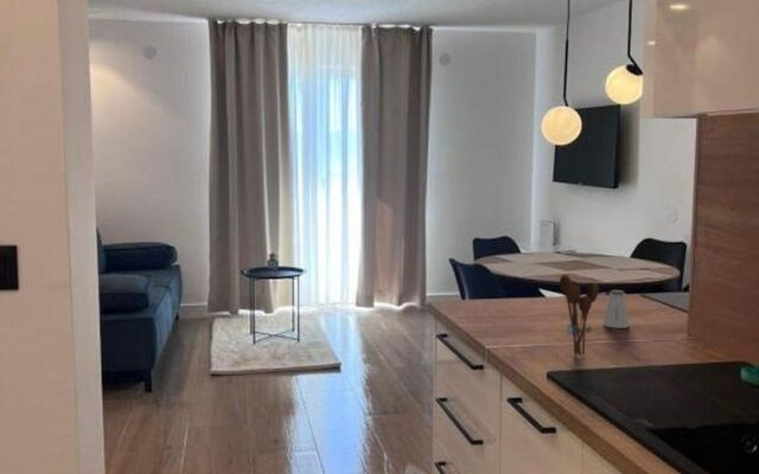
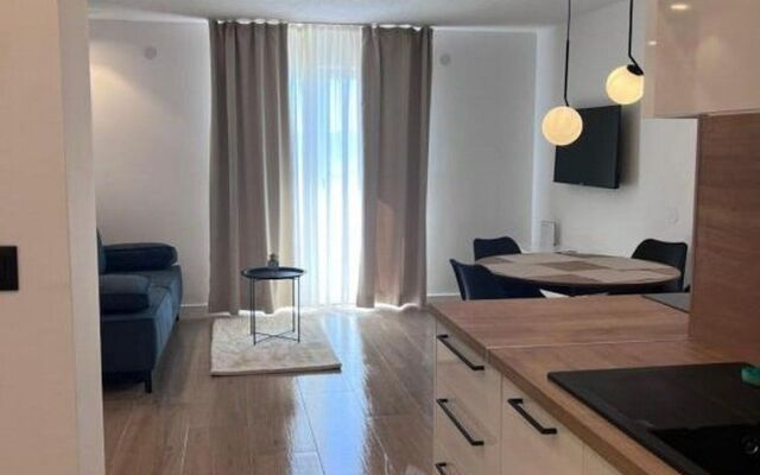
- saltshaker [601,289,631,329]
- utensil holder [559,274,600,357]
